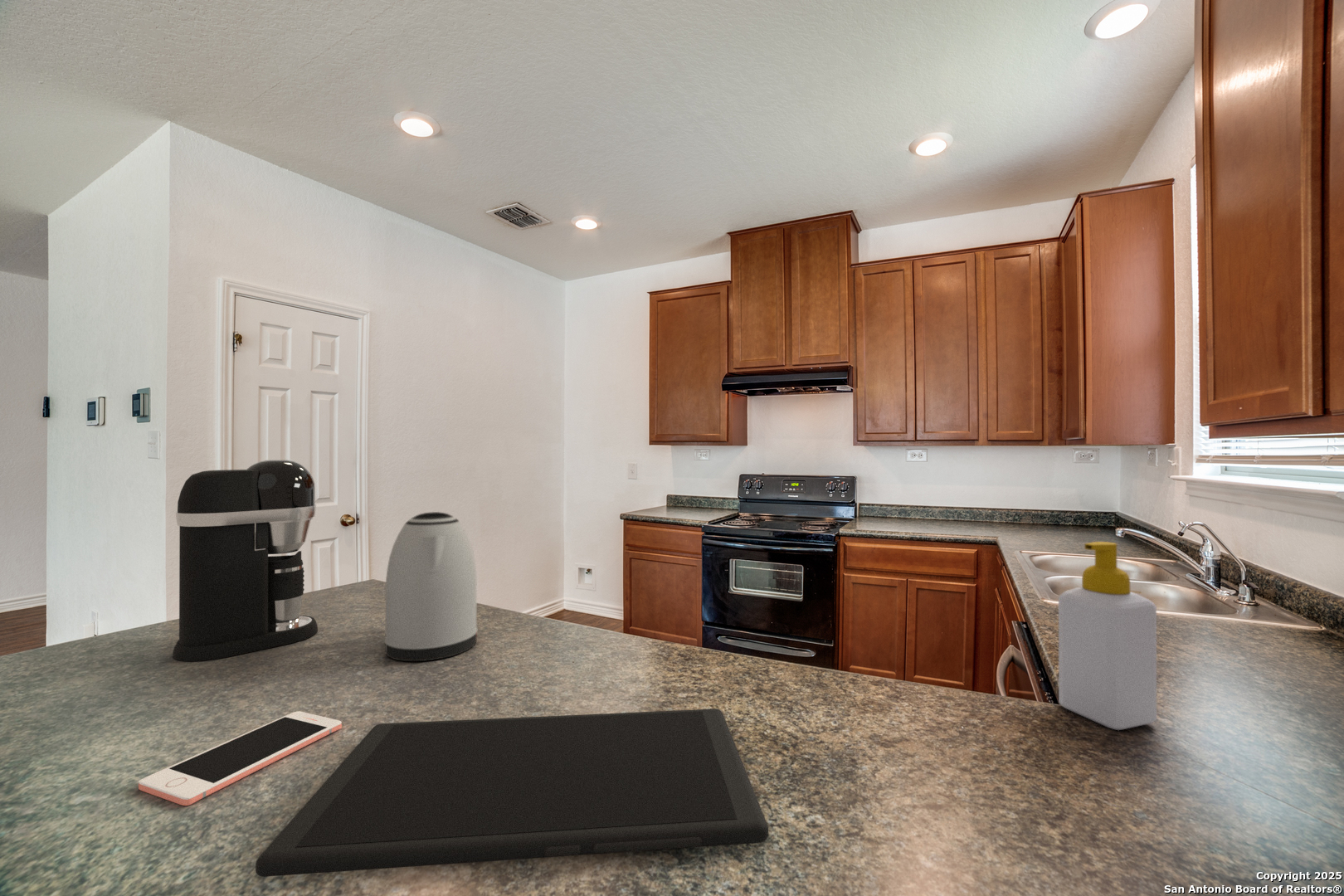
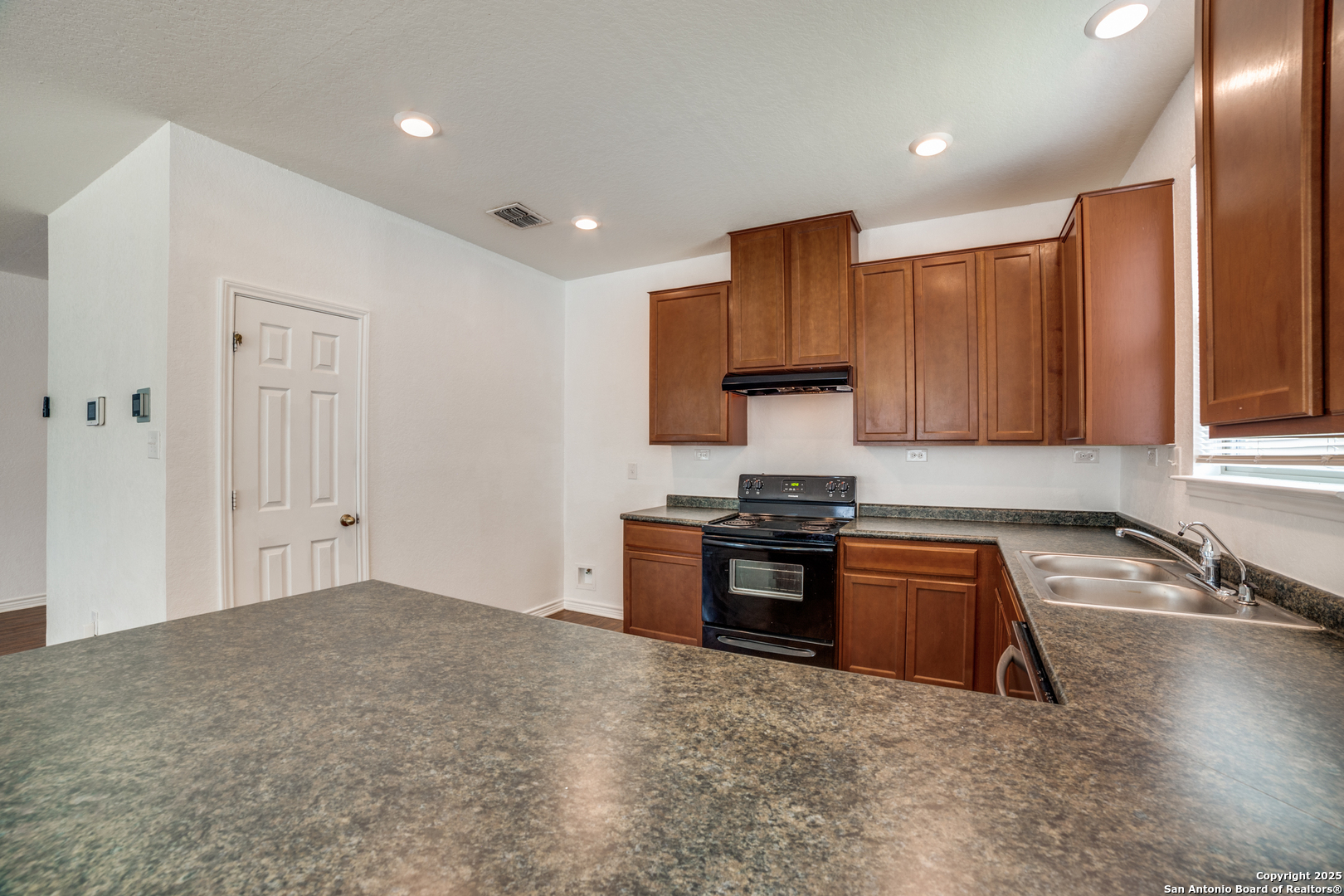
- cell phone [138,710,343,806]
- soap bottle [1058,541,1157,731]
- coffee maker [172,459,319,662]
- cutting board [255,708,769,878]
- kettle [383,511,478,662]
